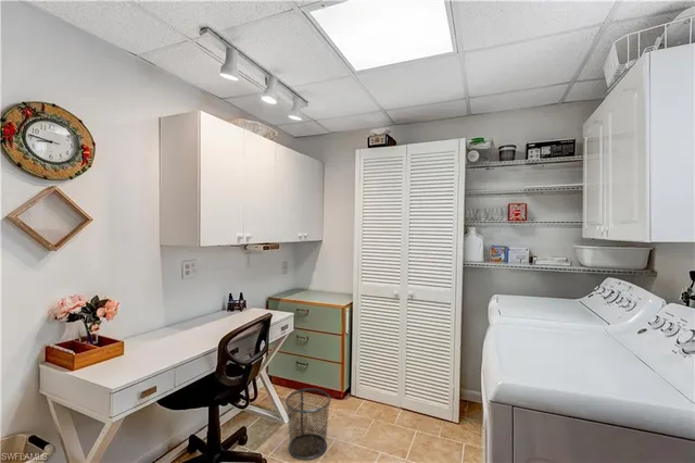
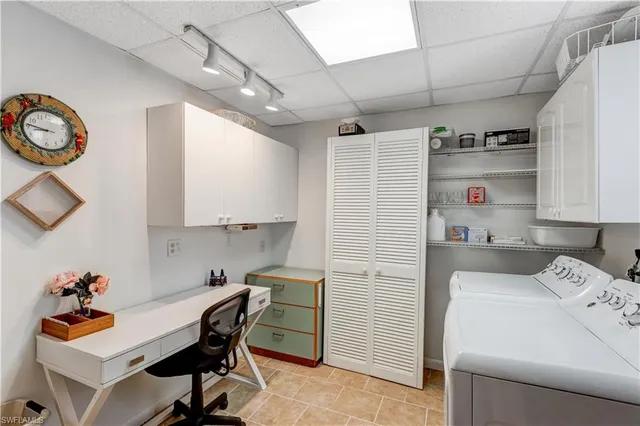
- waste bin [285,388,332,461]
